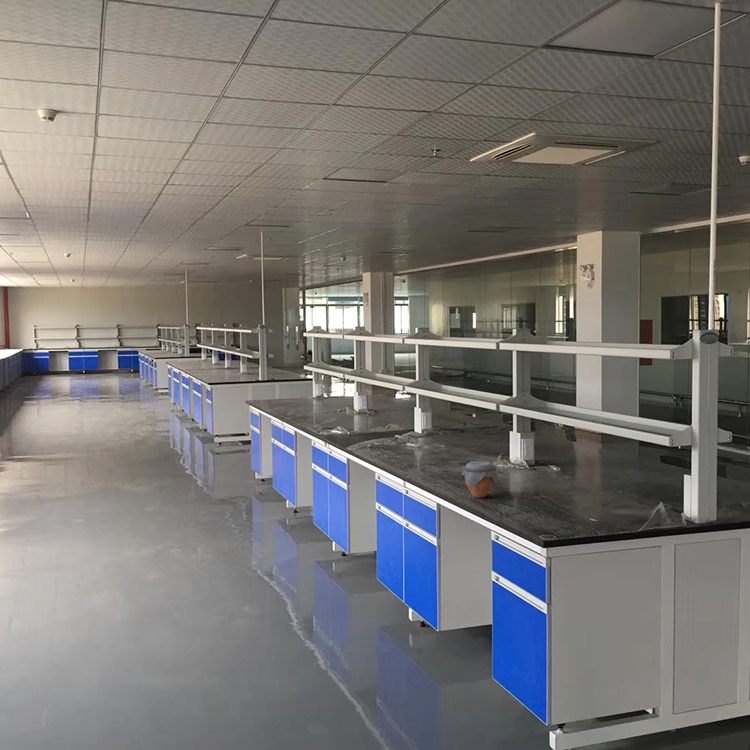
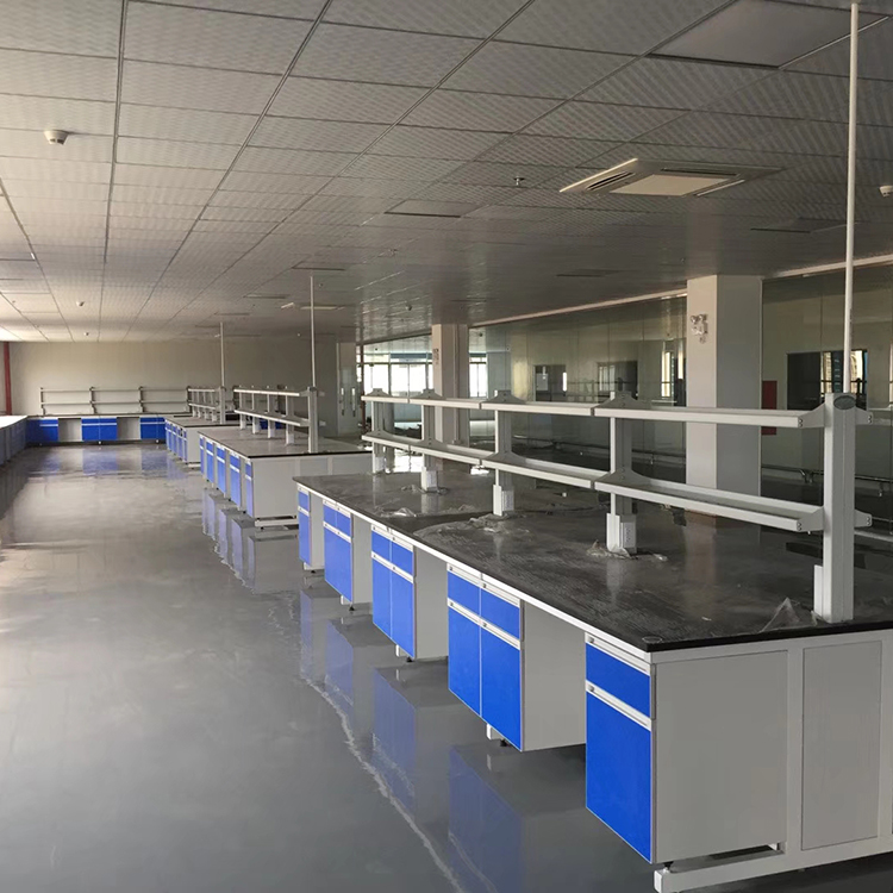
- jar [461,460,499,499]
